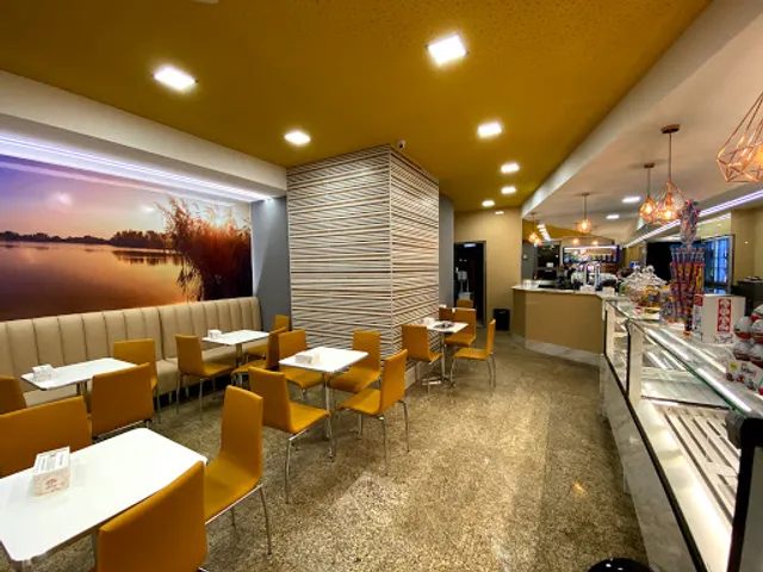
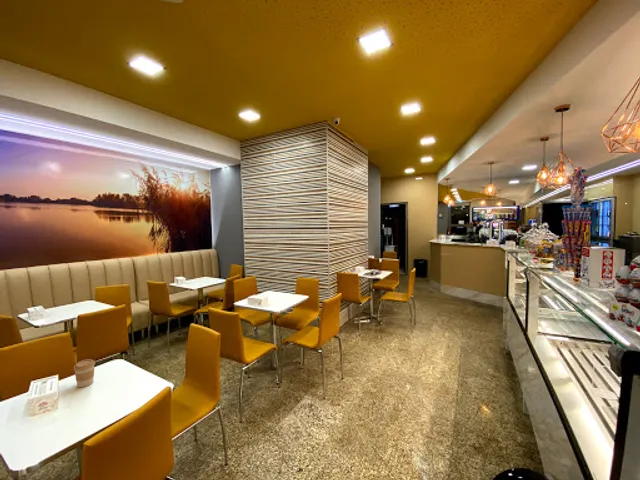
+ coffee cup [73,358,96,388]
